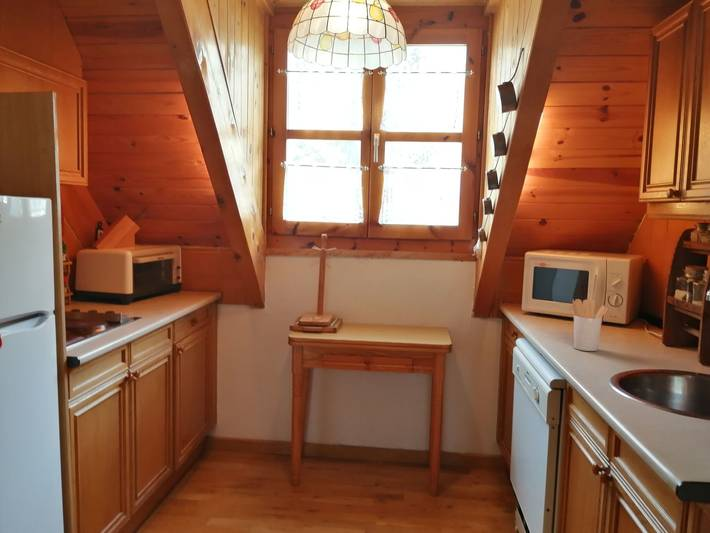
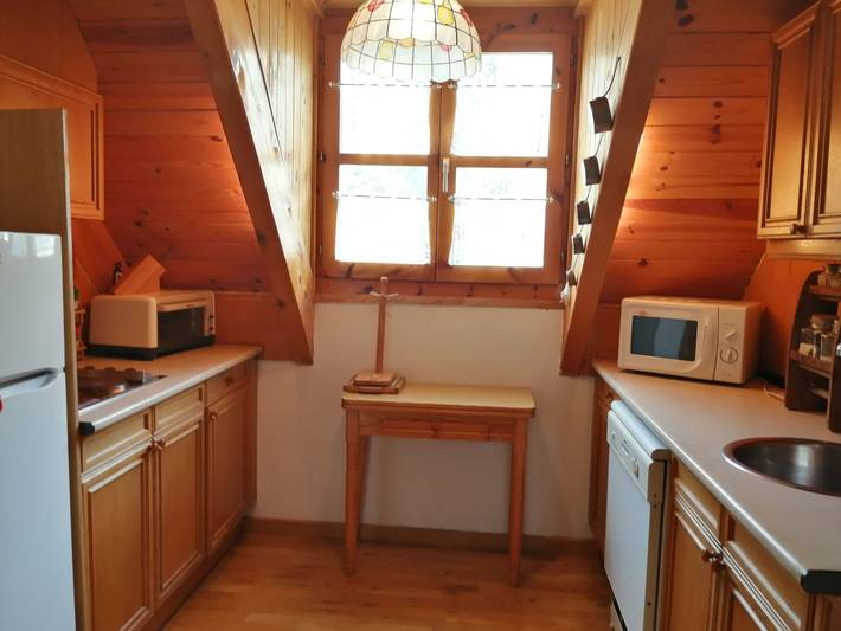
- utensil holder [571,298,609,352]
